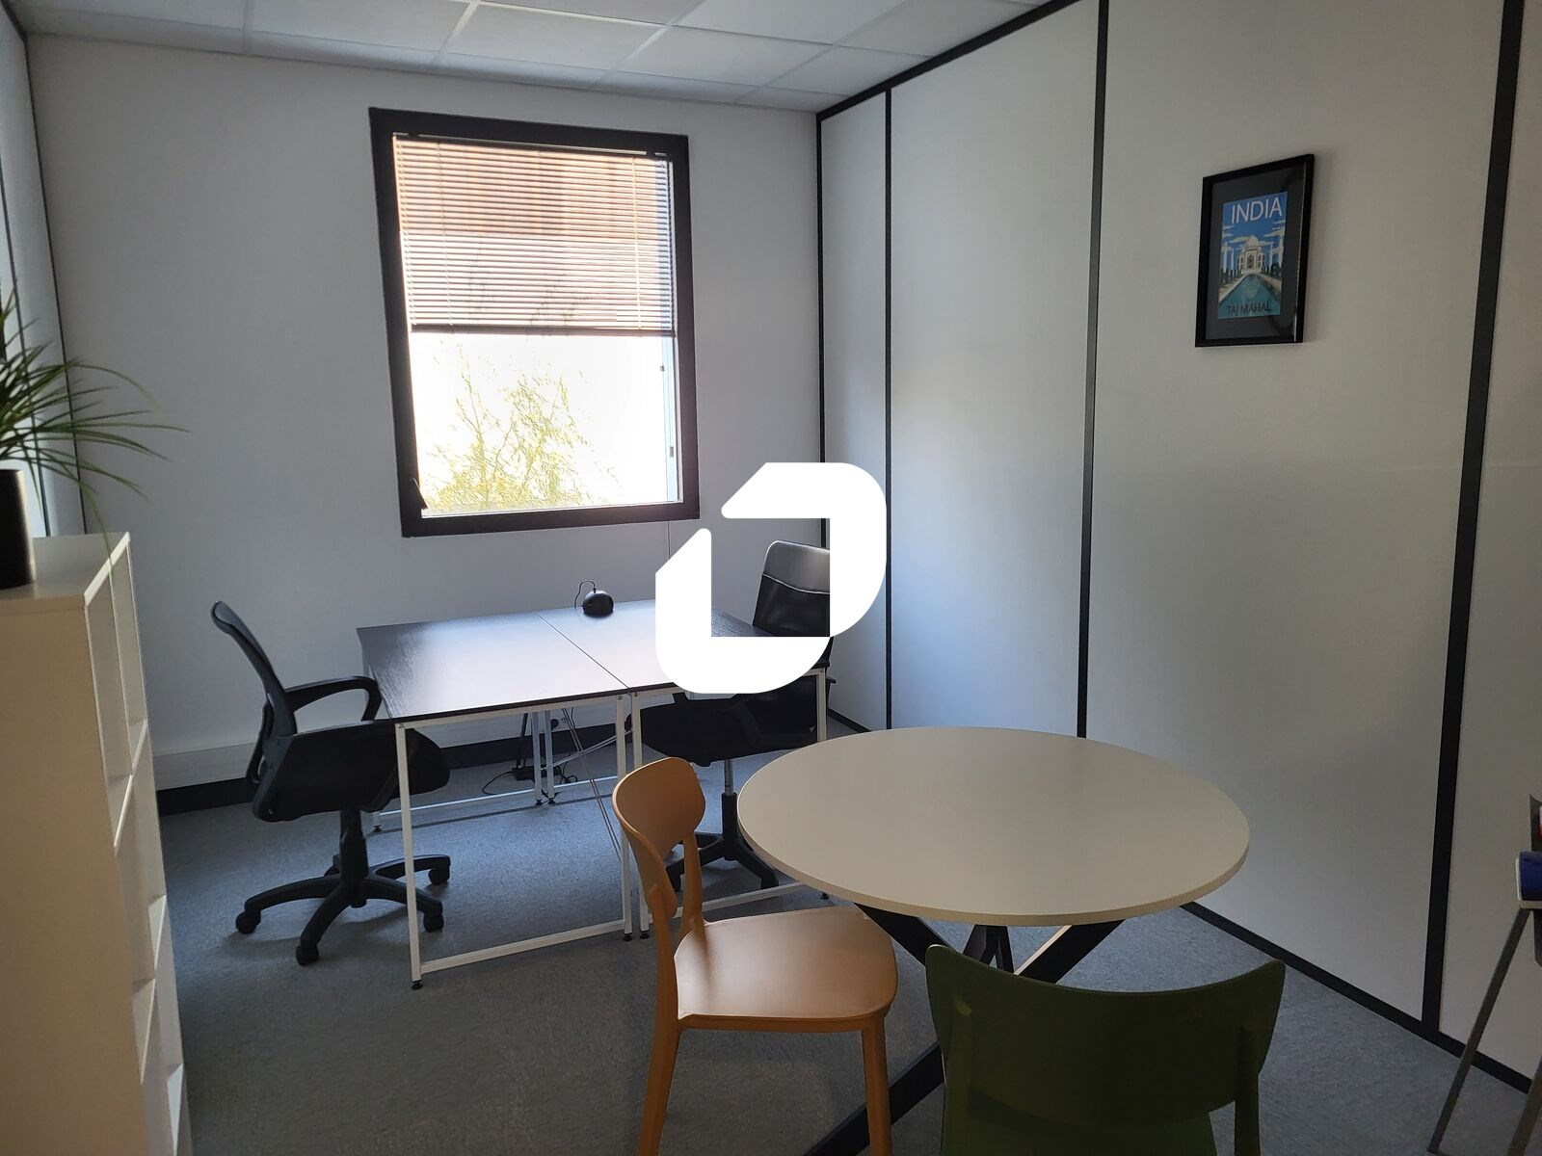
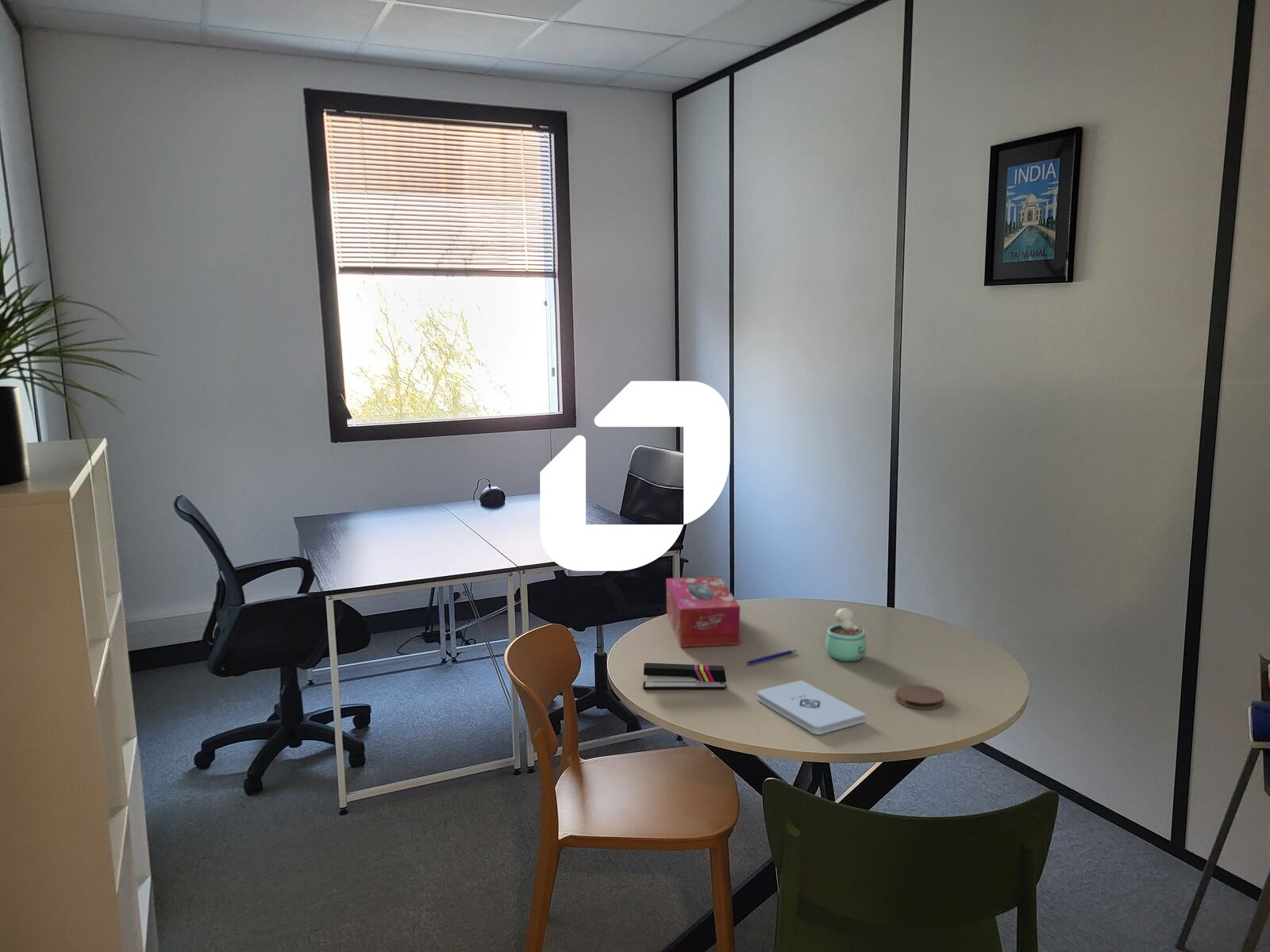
+ tissue box [665,575,741,648]
+ pen [746,649,797,666]
+ notepad [756,679,867,735]
+ chocolate milk [825,607,868,662]
+ stapler [642,662,727,690]
+ coaster [895,684,945,710]
